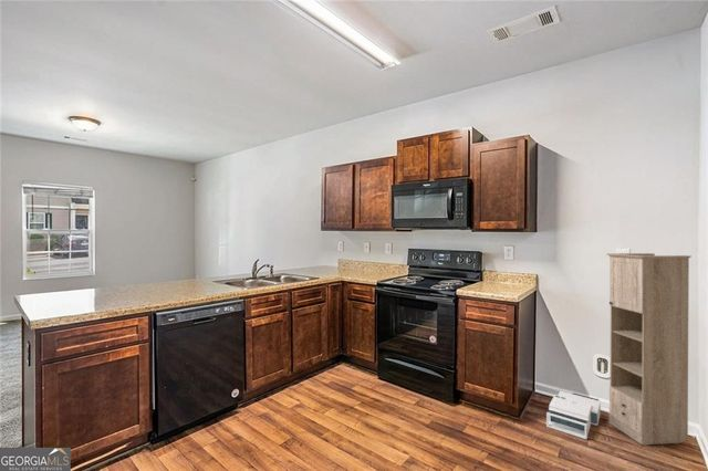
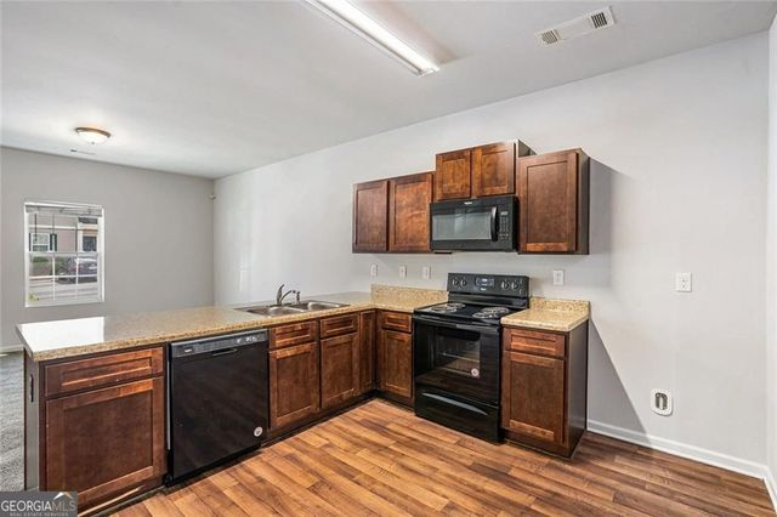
- architectural model [545,390,602,440]
- storage cabinet [605,252,693,447]
